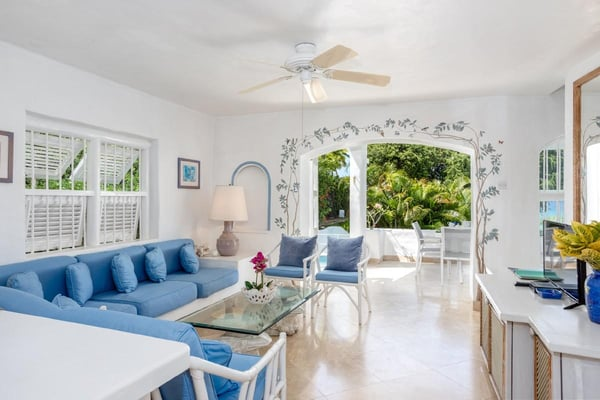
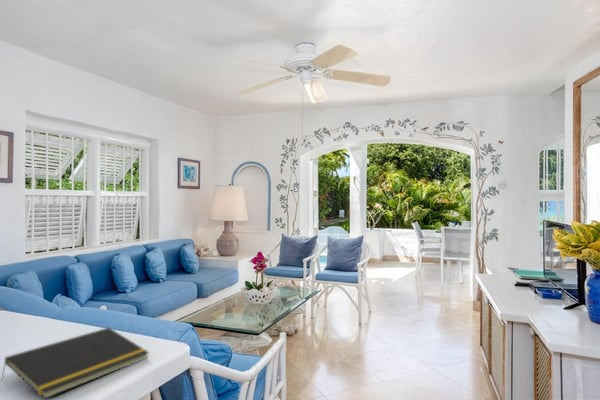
+ notepad [0,326,150,400]
